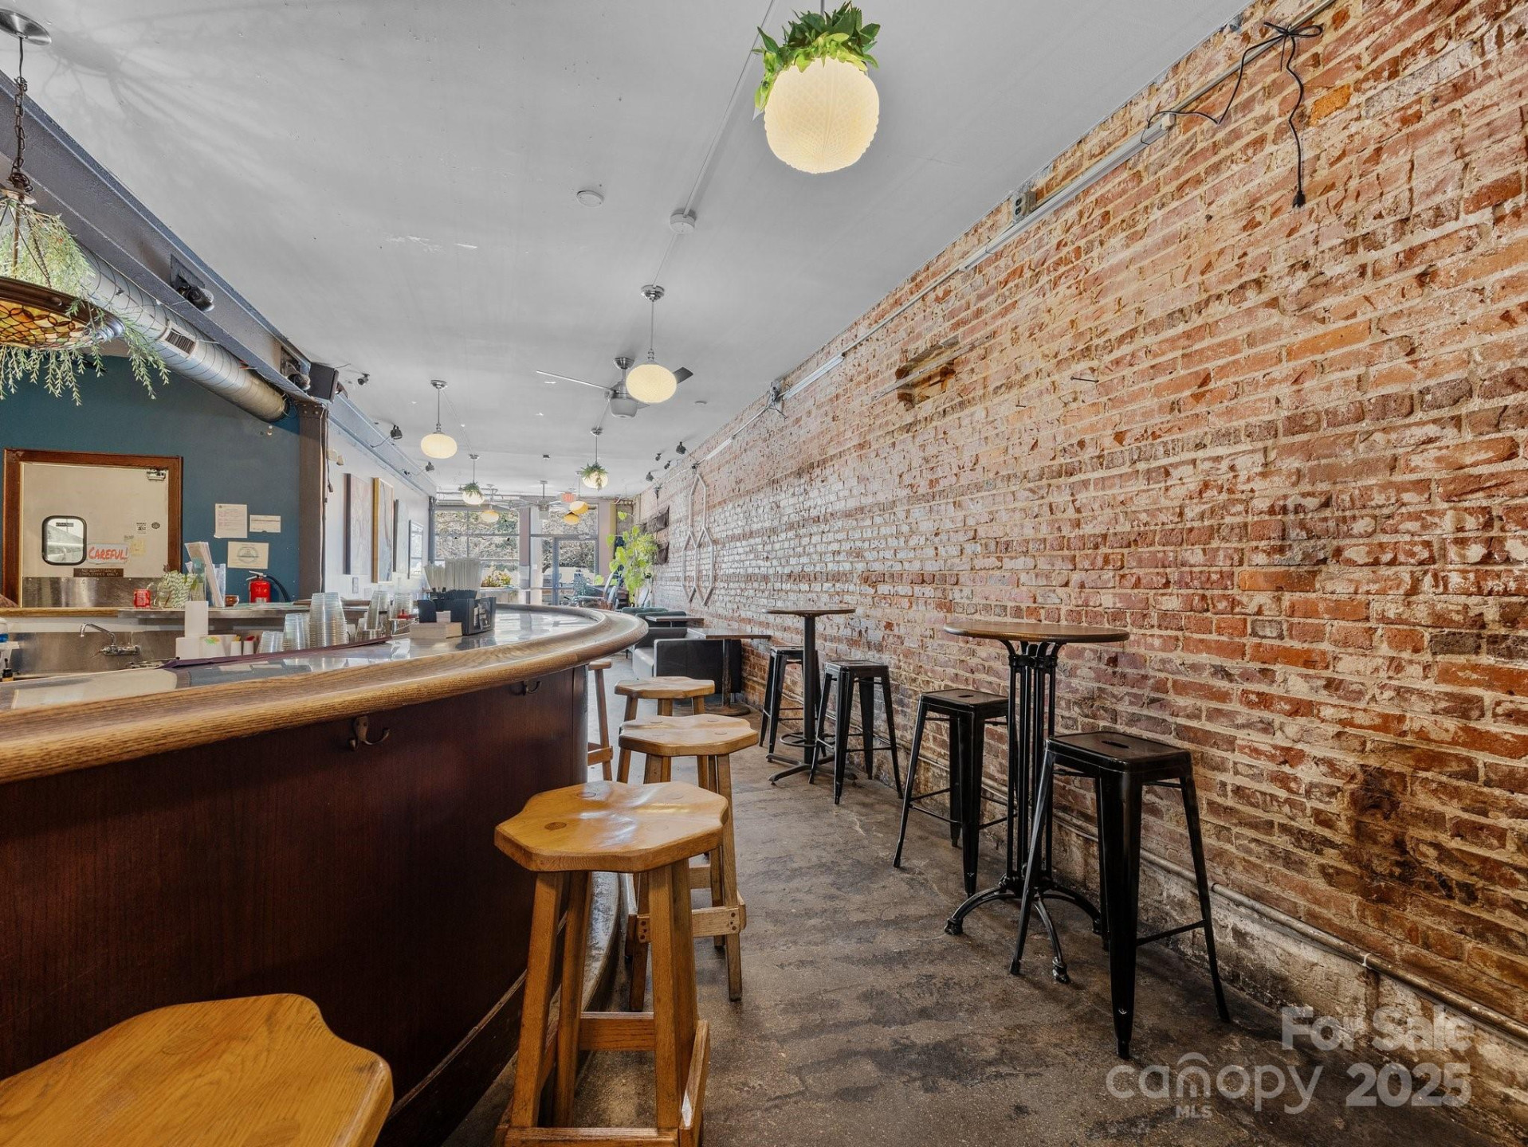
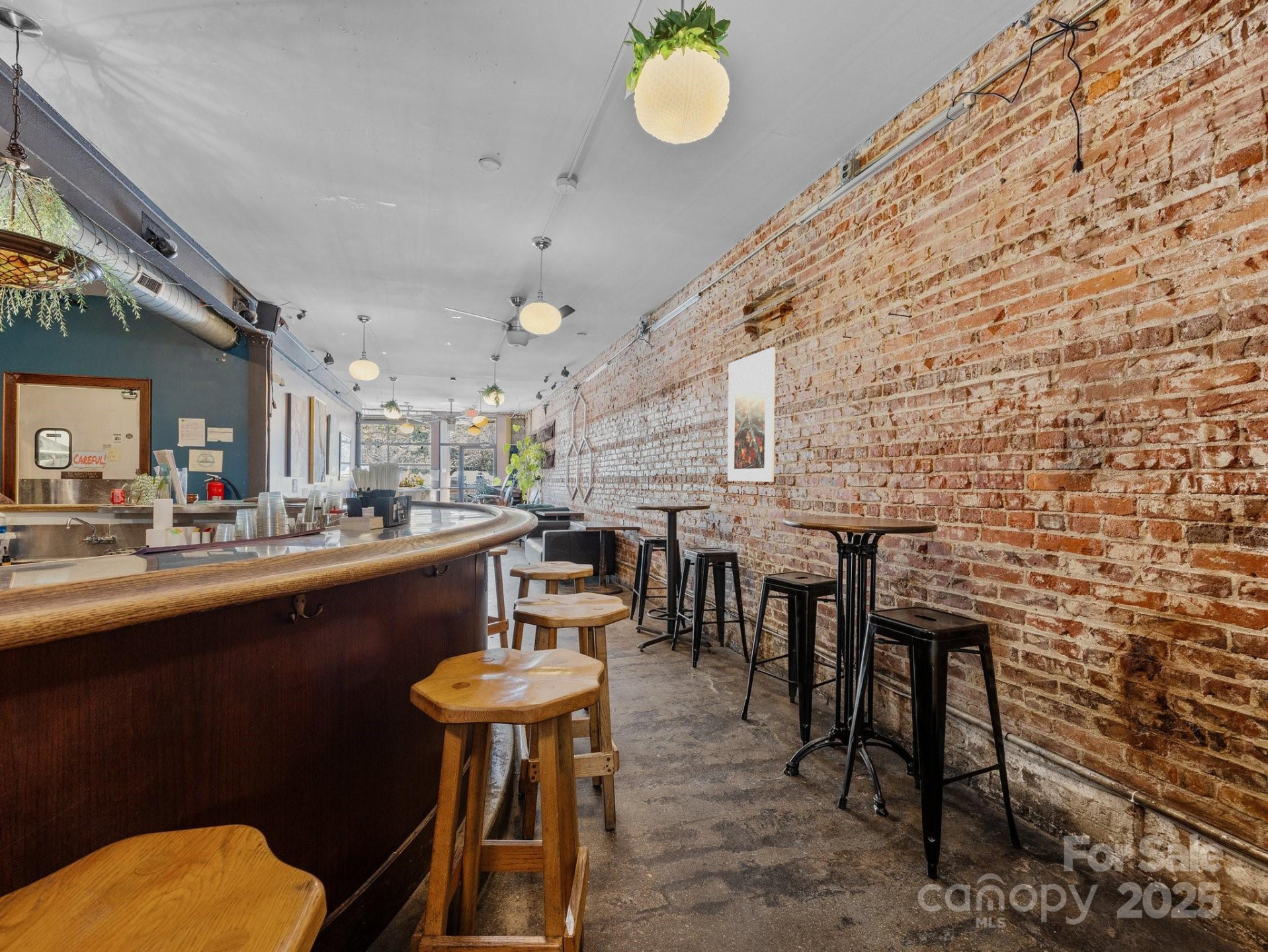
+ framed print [727,346,776,483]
